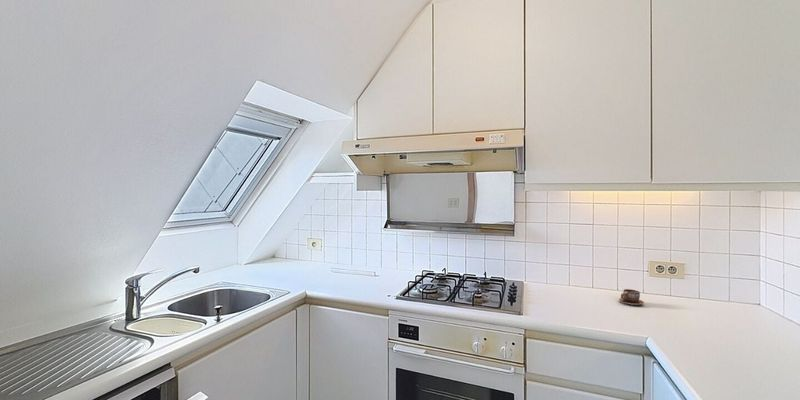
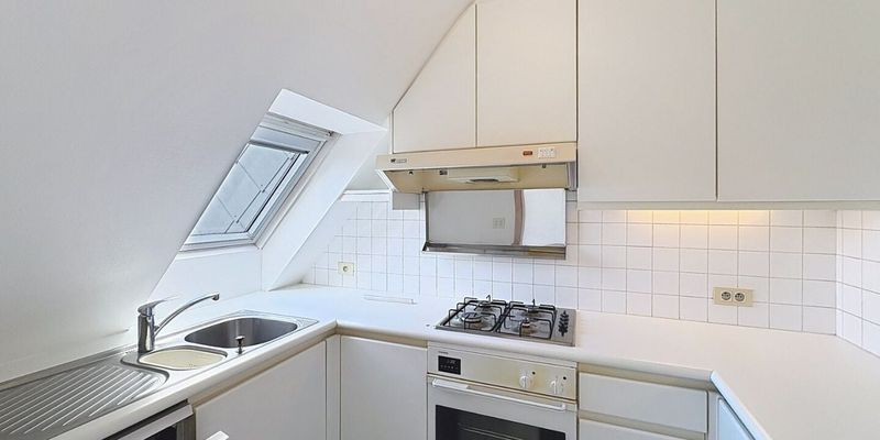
- cup [618,288,645,306]
